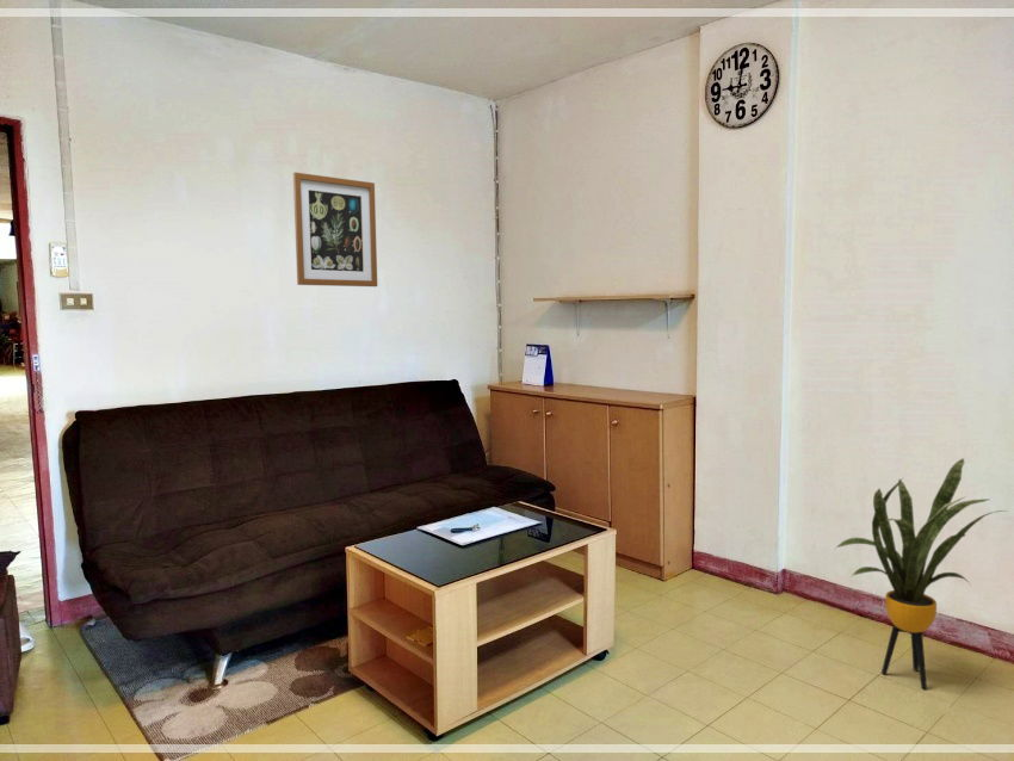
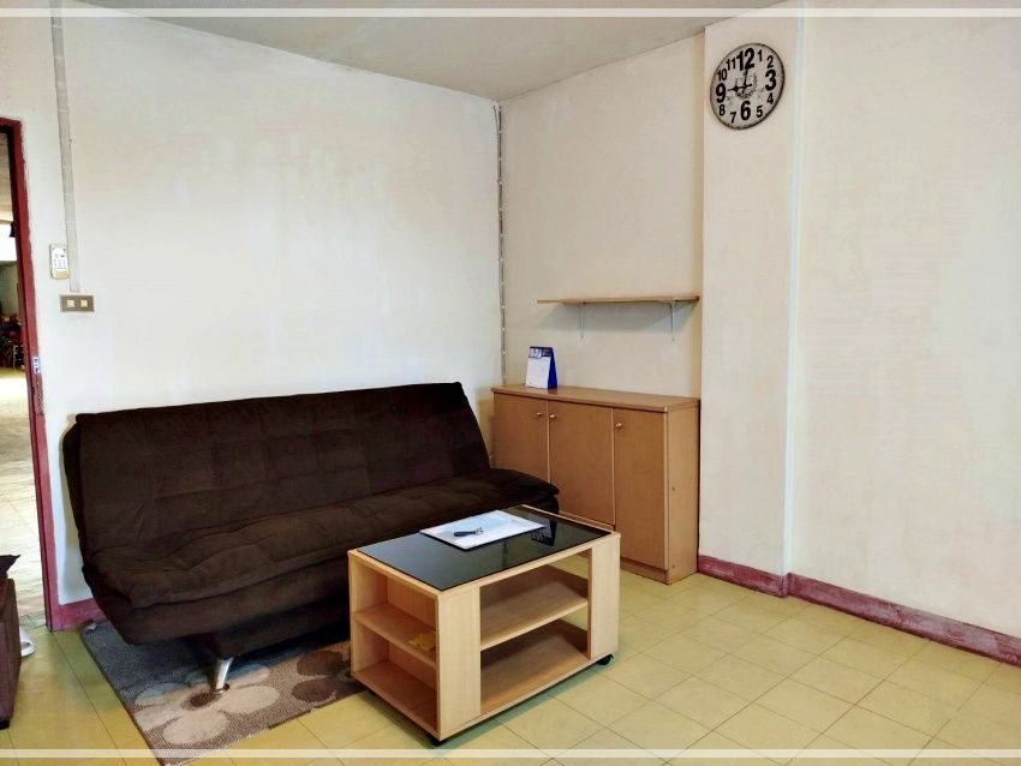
- wall art [292,171,378,287]
- house plant [834,457,1008,689]
